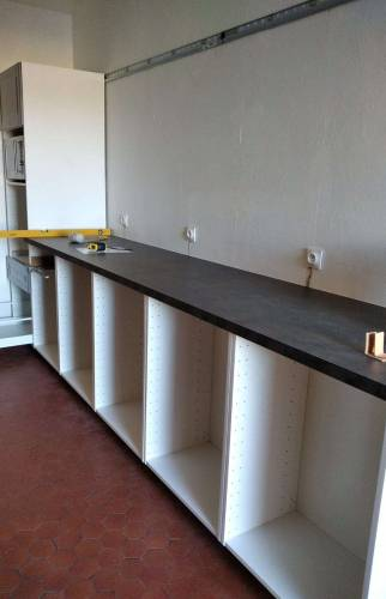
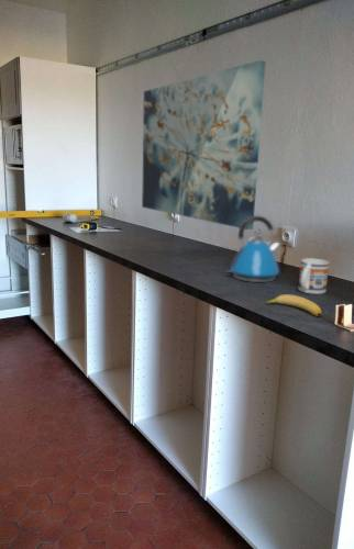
+ wall art [141,59,266,231]
+ mug [297,257,330,295]
+ kettle [225,215,281,283]
+ banana [264,293,322,317]
